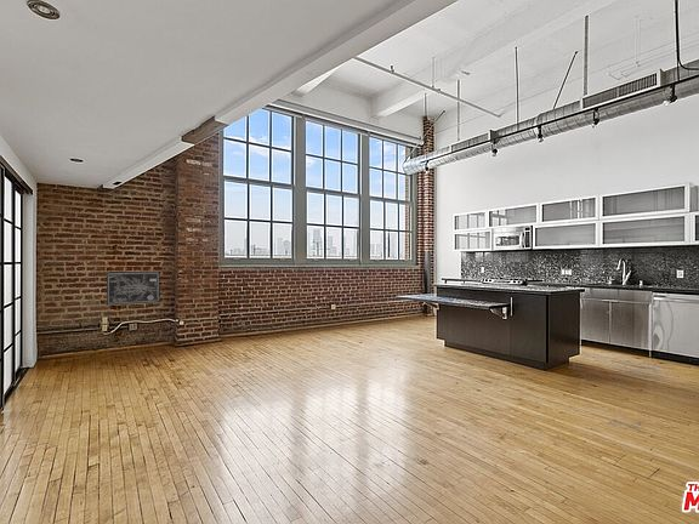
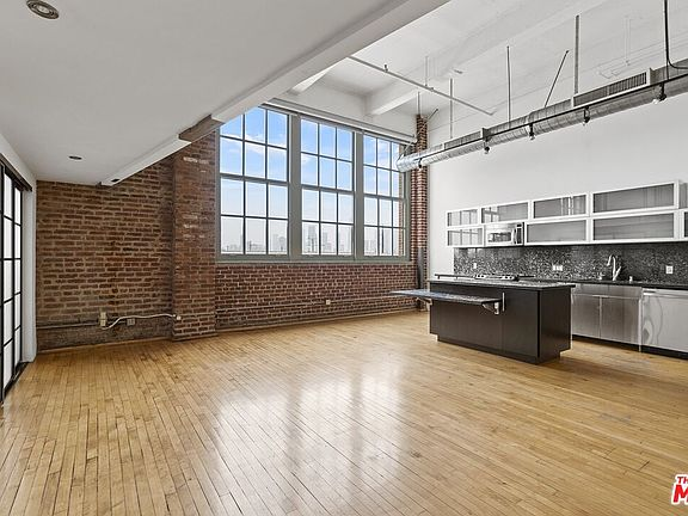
- wall art [106,270,161,306]
